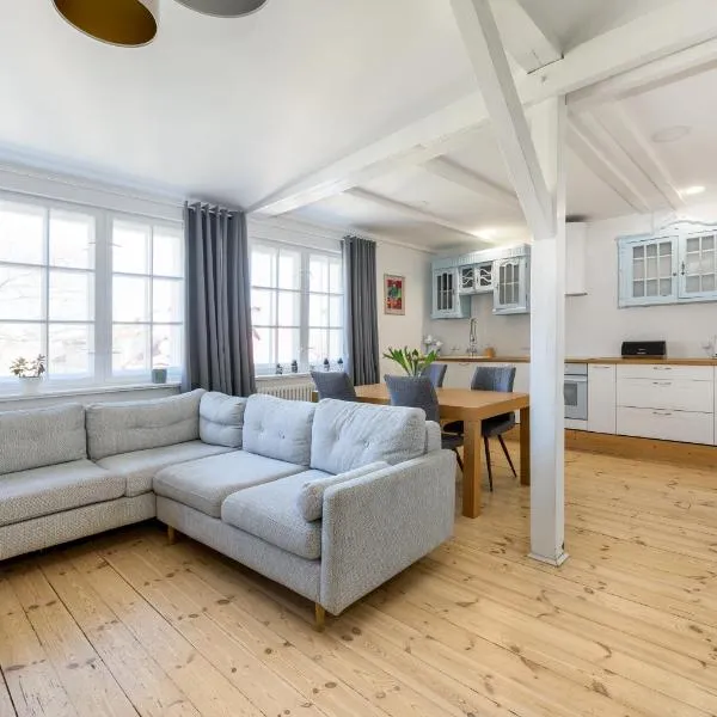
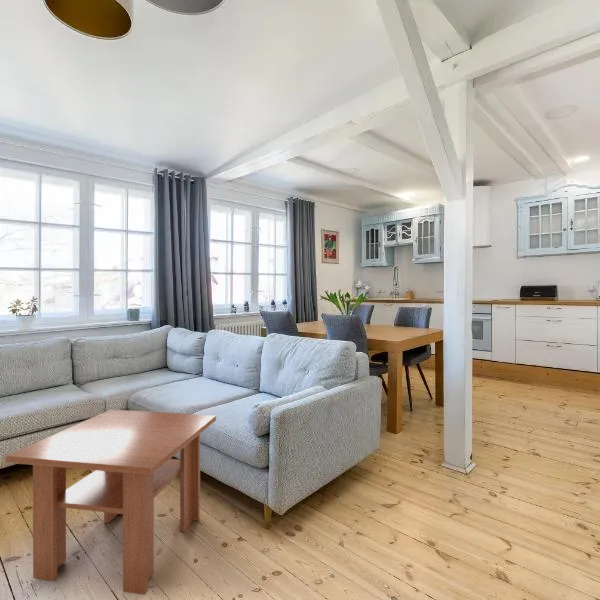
+ coffee table [5,408,217,596]
